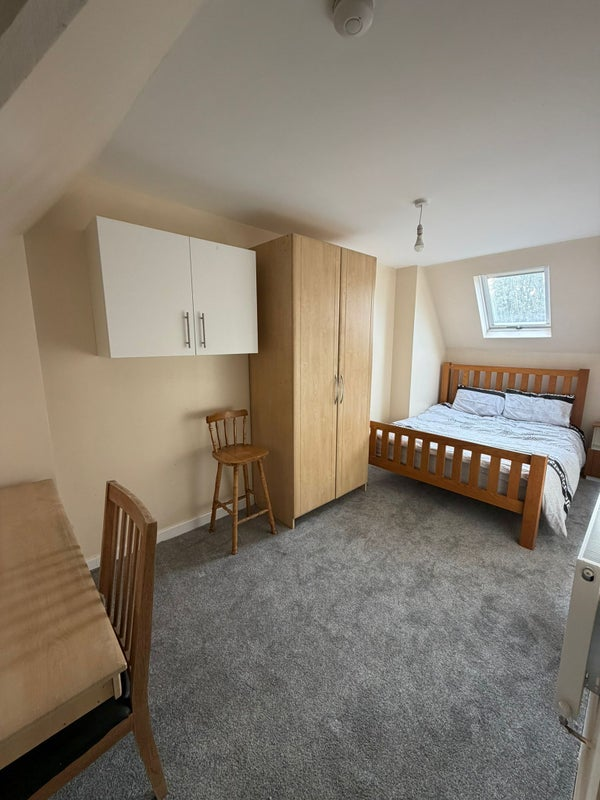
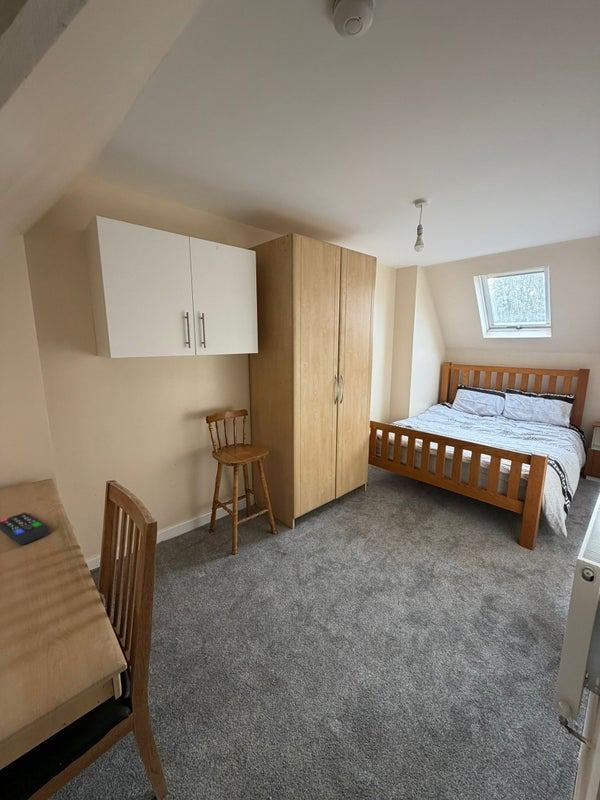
+ remote control [0,511,51,546]
